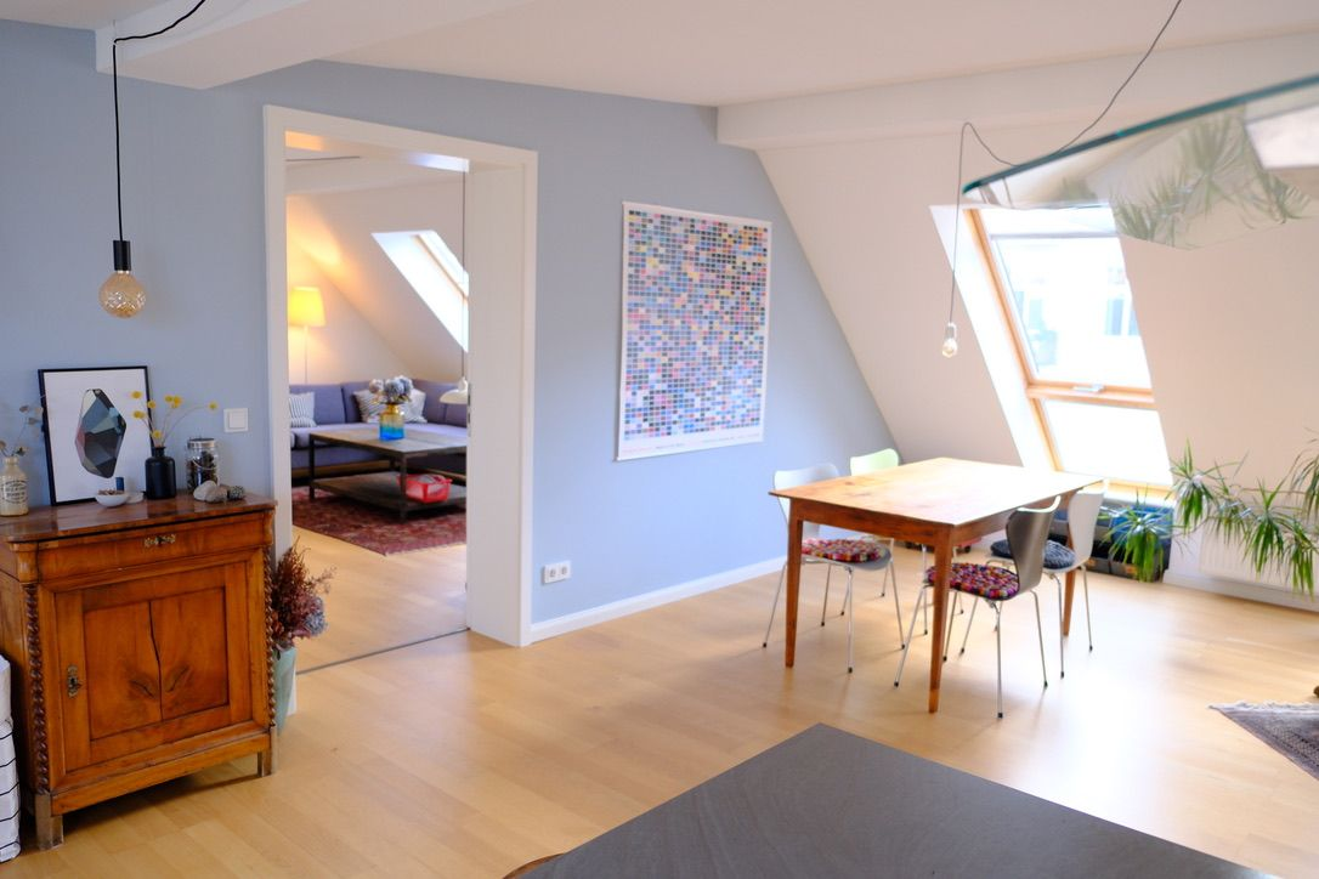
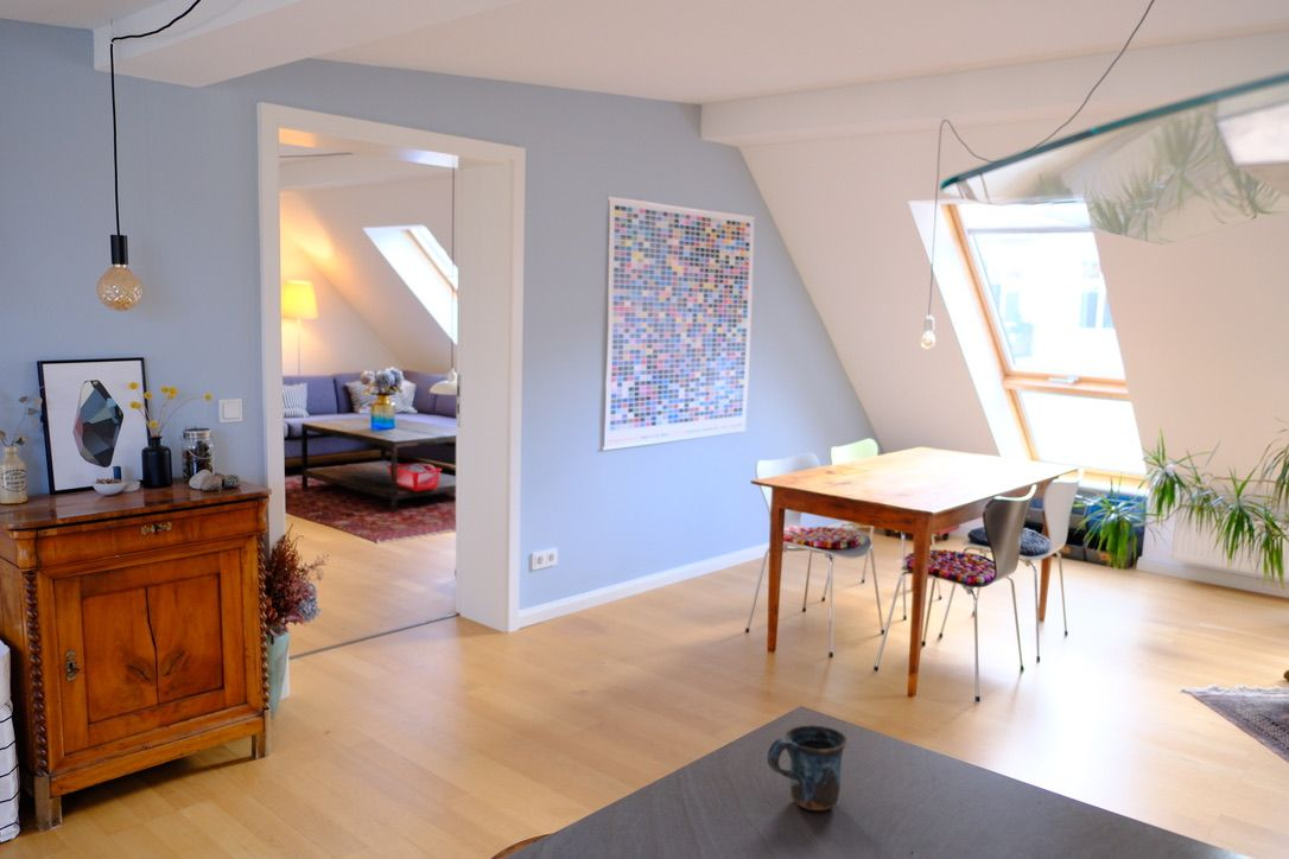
+ mug [767,724,849,812]
